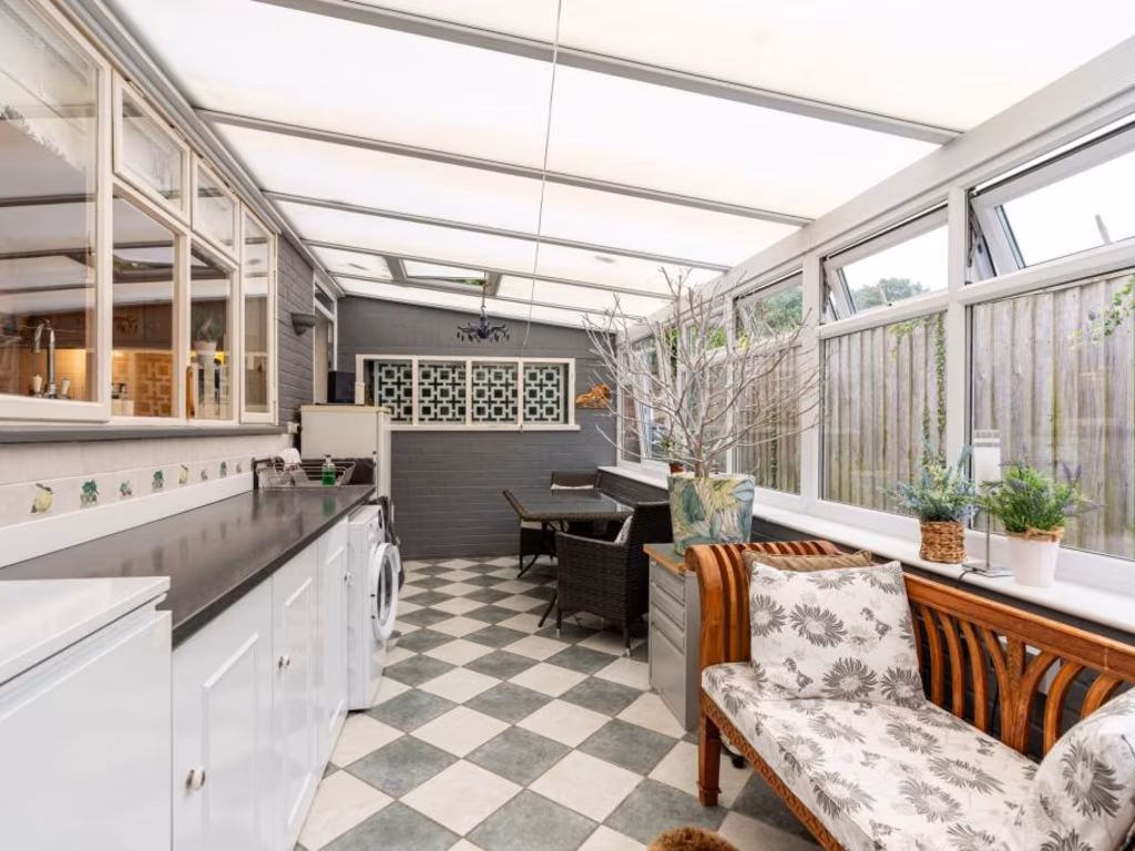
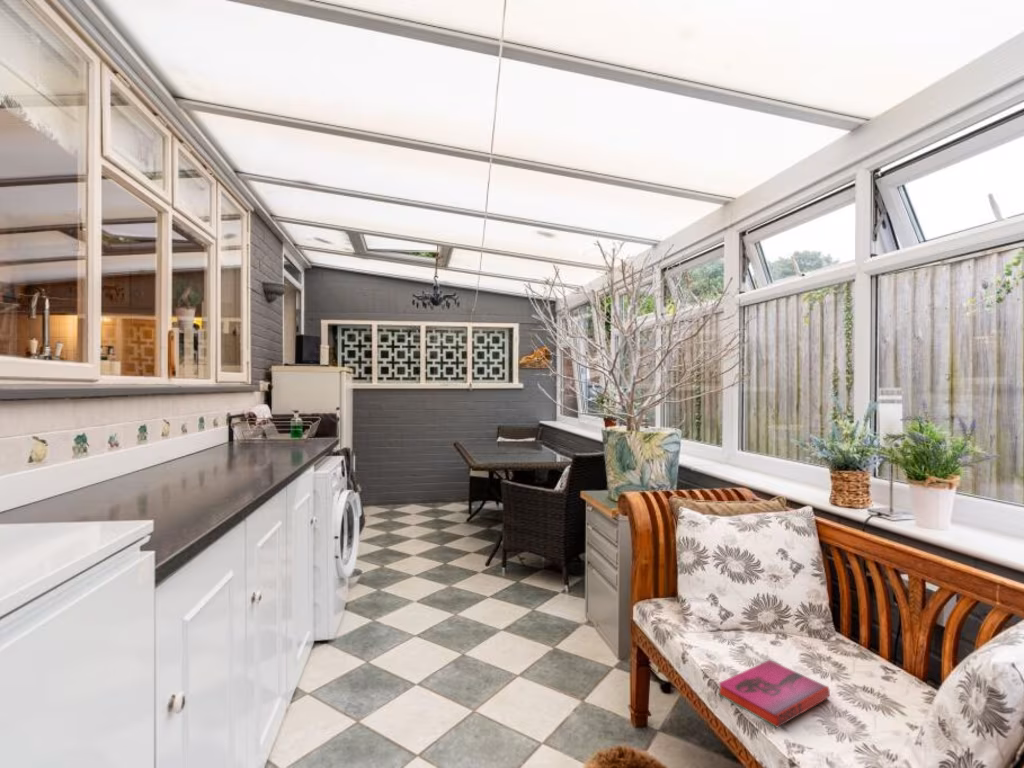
+ hardback book [717,659,831,729]
